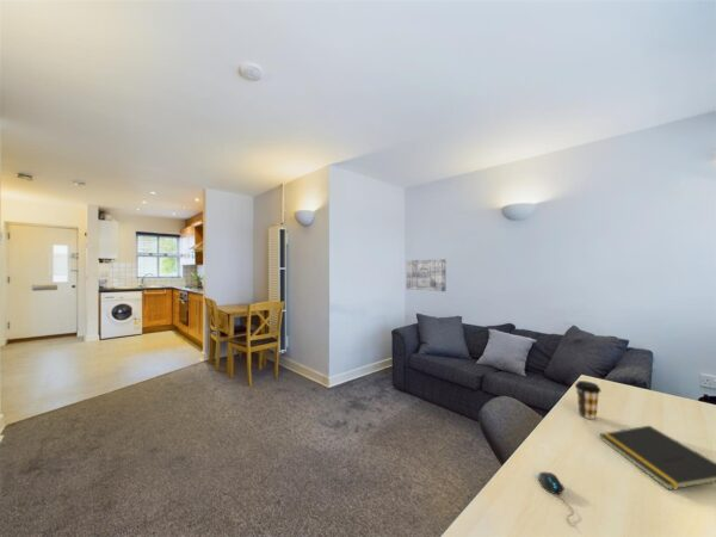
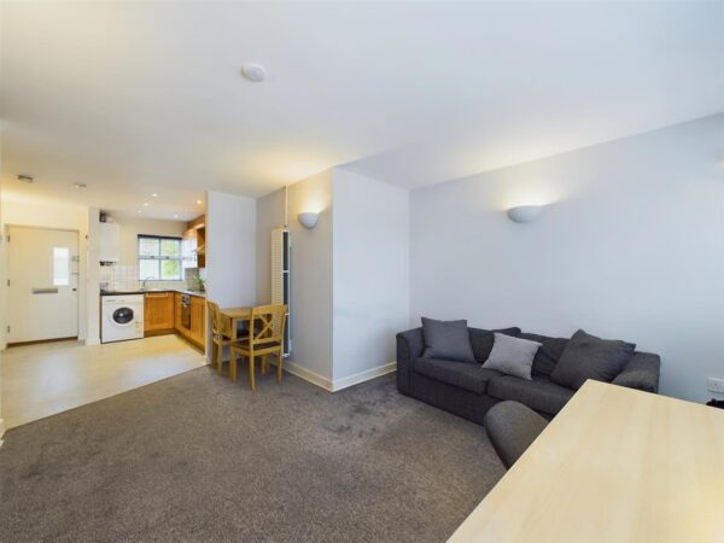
- wall art [405,258,446,292]
- notepad [598,425,716,490]
- mouse [537,471,575,527]
- coffee cup [574,379,601,420]
